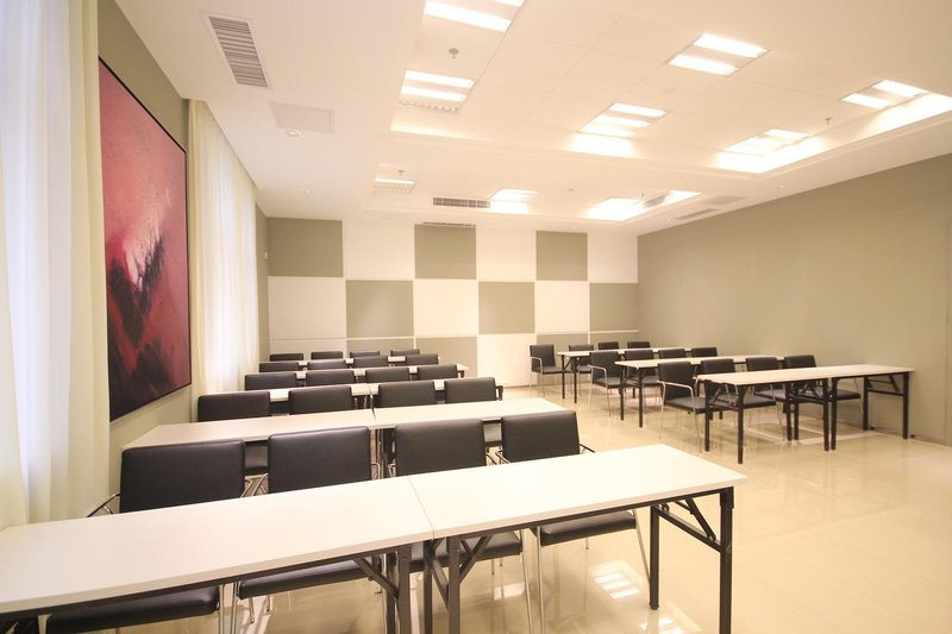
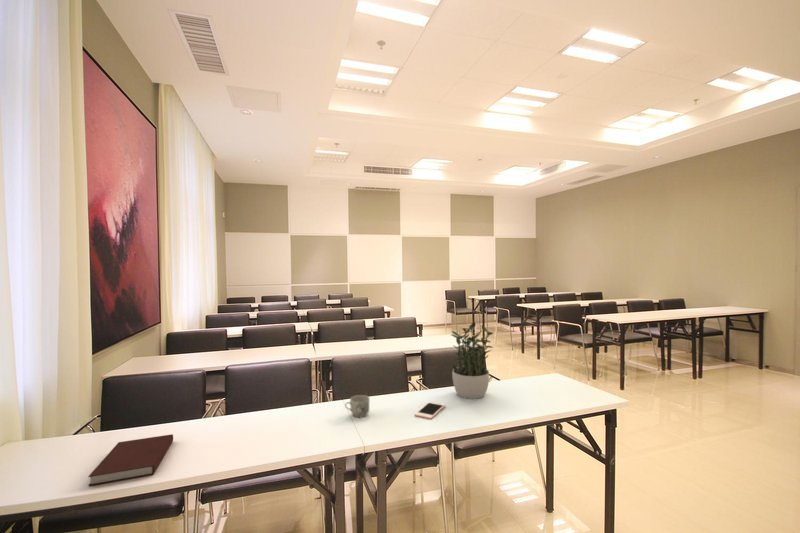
+ mug [344,394,371,418]
+ notebook [87,433,174,487]
+ cell phone [414,401,446,420]
+ potted plant [450,321,494,400]
